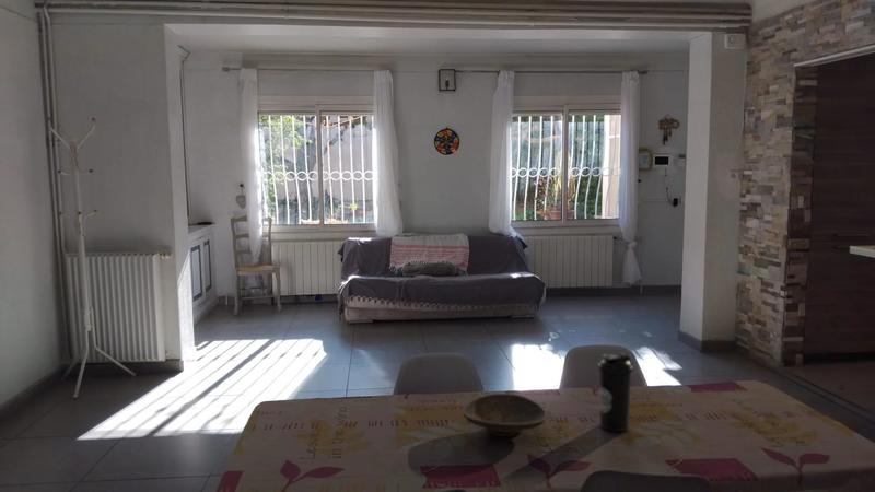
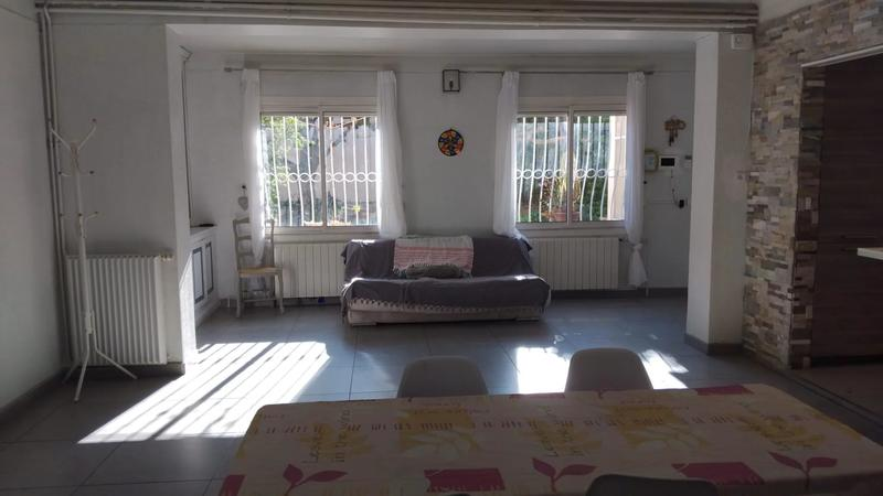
- water bottle [597,352,634,433]
- decorative bowl [463,393,548,437]
